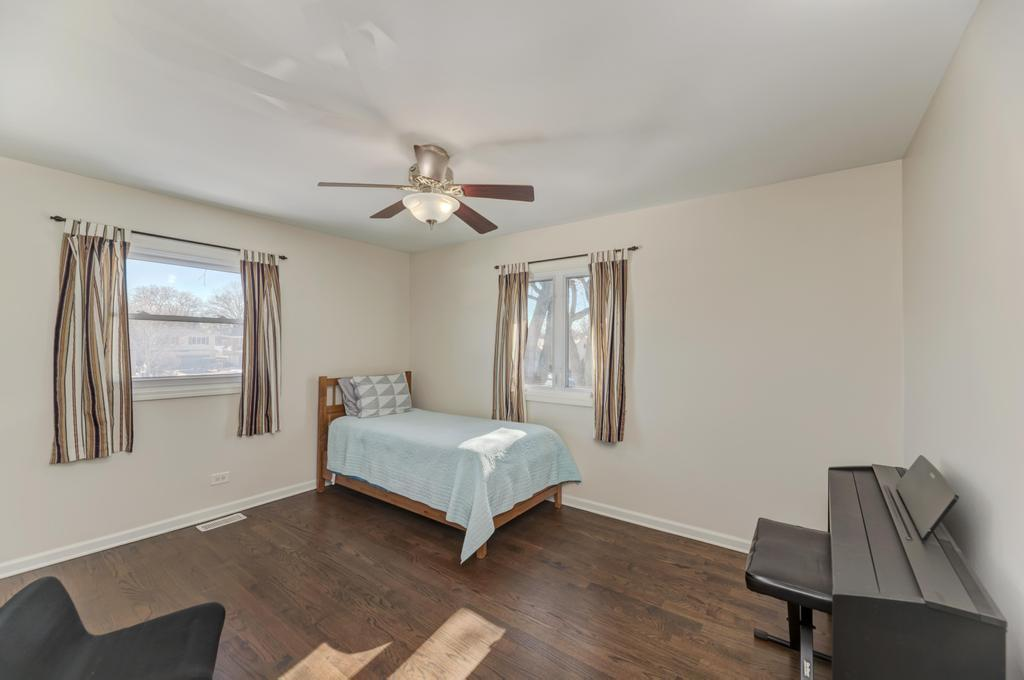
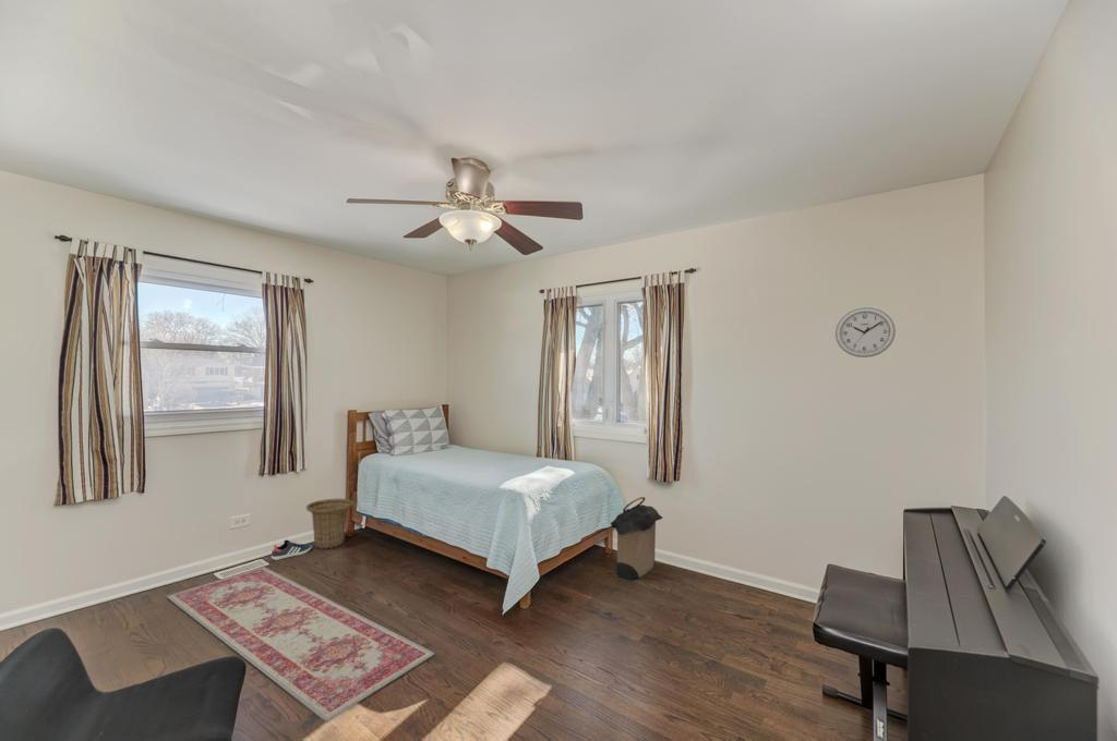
+ laundry hamper [610,496,663,581]
+ rug [166,566,435,722]
+ sneaker [271,539,313,561]
+ wall clock [834,306,897,359]
+ basket [305,498,355,550]
